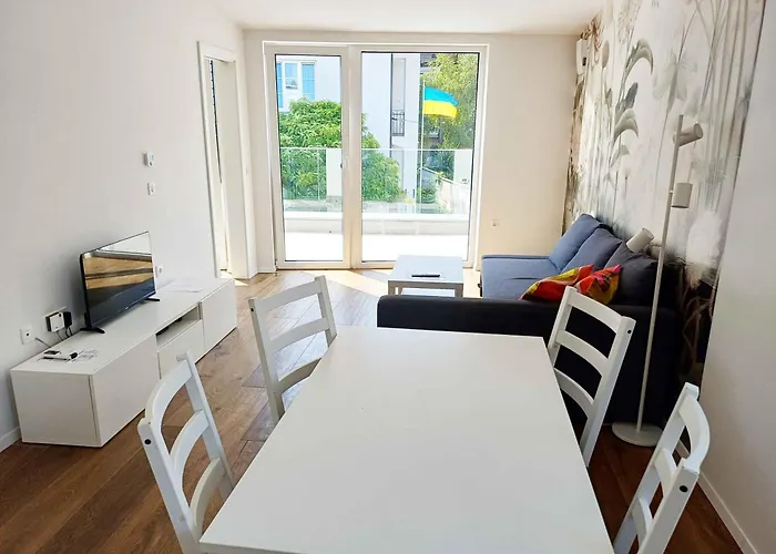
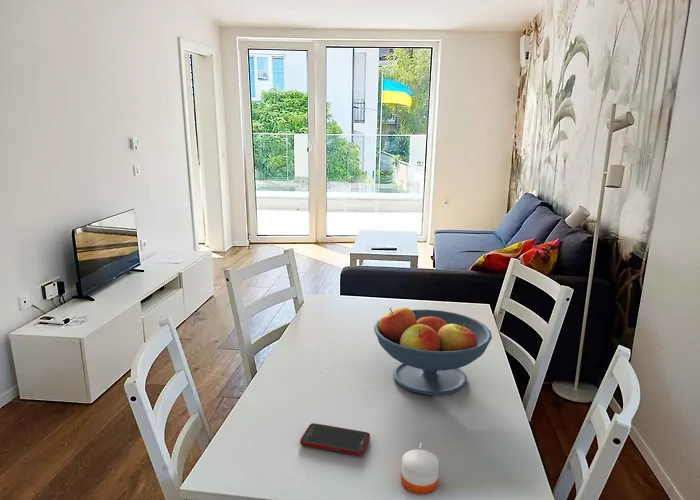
+ candle [400,439,440,496]
+ cell phone [299,422,371,456]
+ fruit bowl [373,306,493,396]
